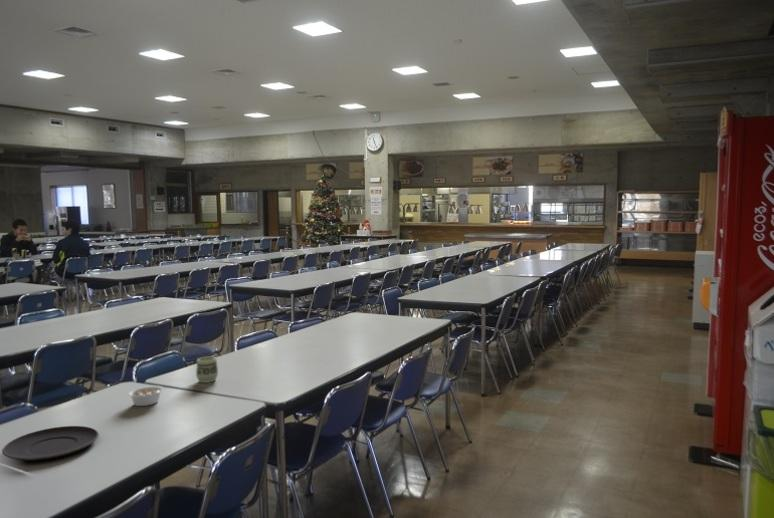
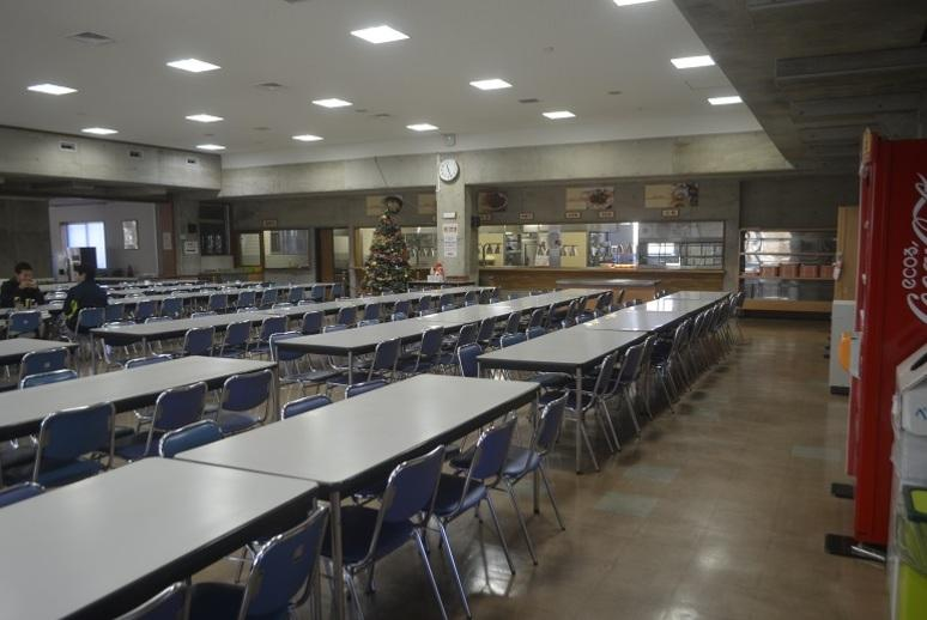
- legume [127,384,171,407]
- plate [1,425,100,462]
- cup [195,356,219,384]
